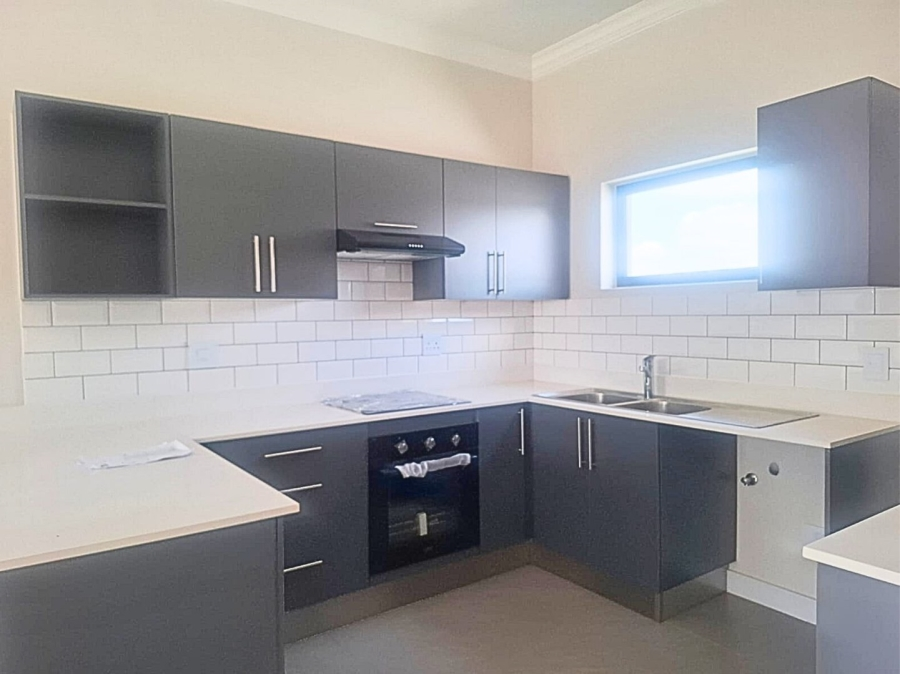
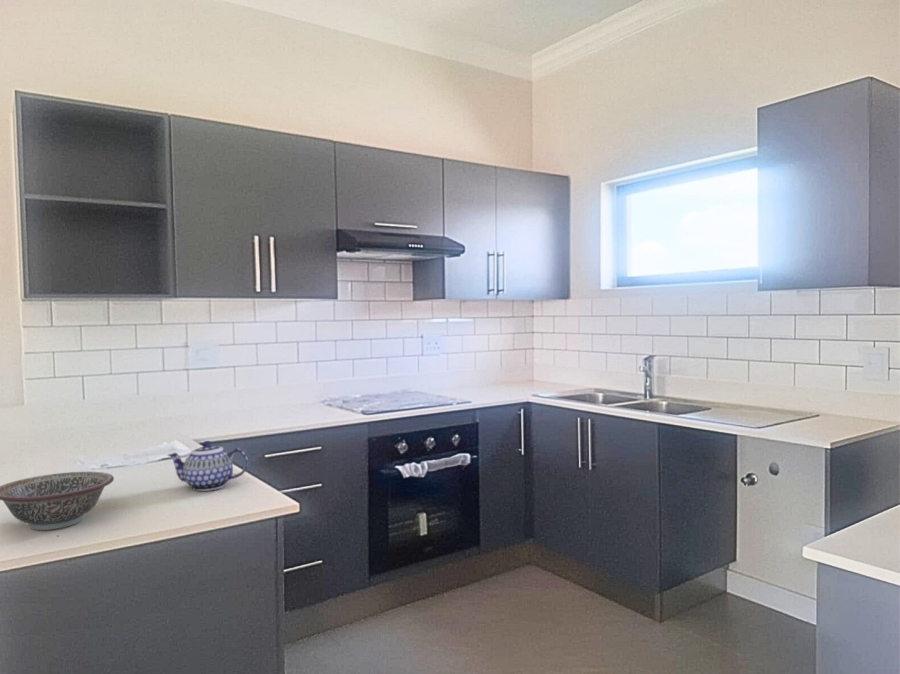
+ teapot [167,440,249,492]
+ decorative bowl [0,471,115,531]
